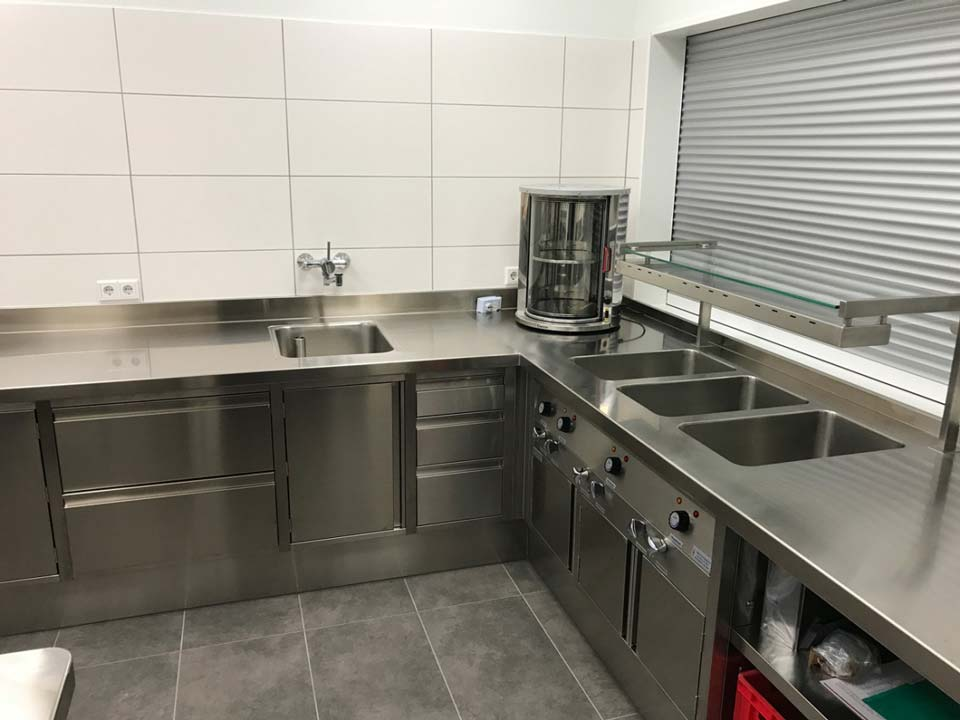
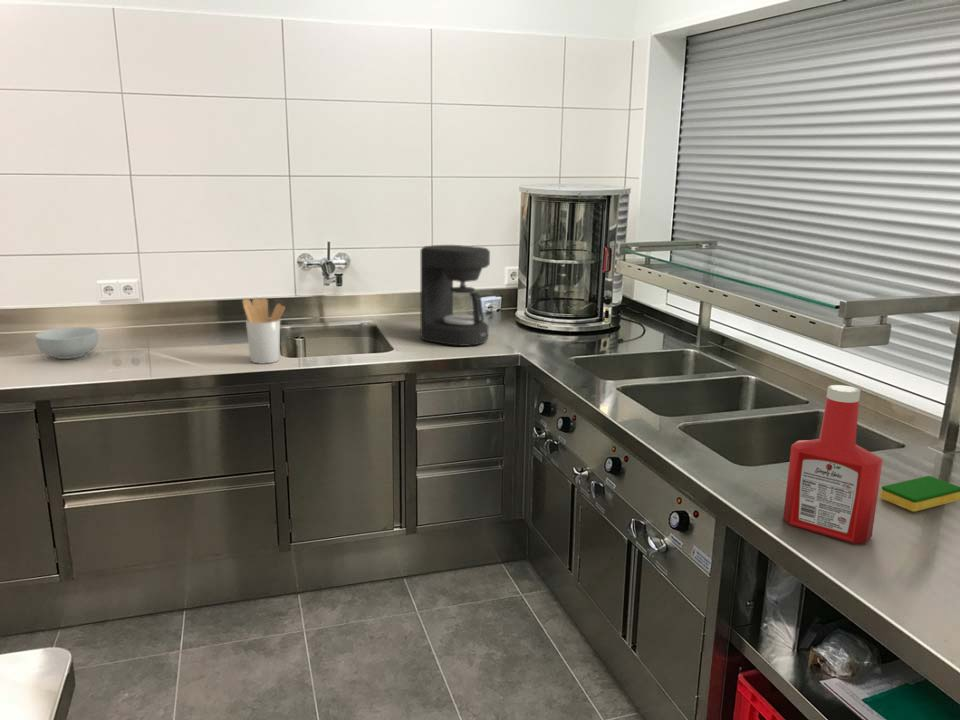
+ cereal bowl [34,326,100,360]
+ utensil holder [241,297,286,365]
+ dish sponge [879,475,960,513]
+ coffee maker [420,244,491,347]
+ soap bottle [782,384,884,544]
